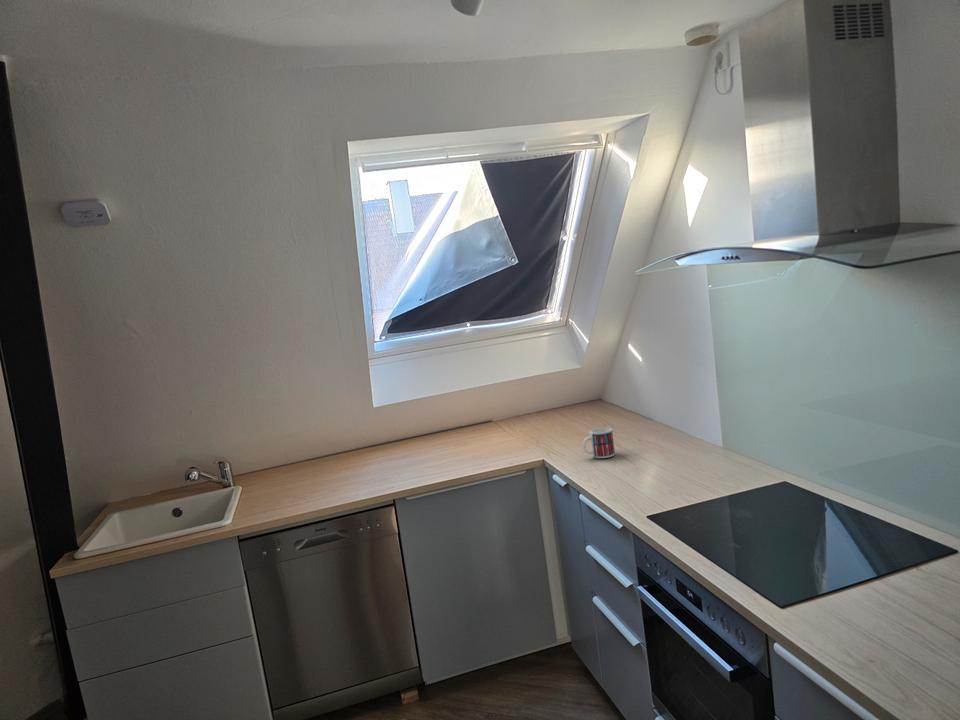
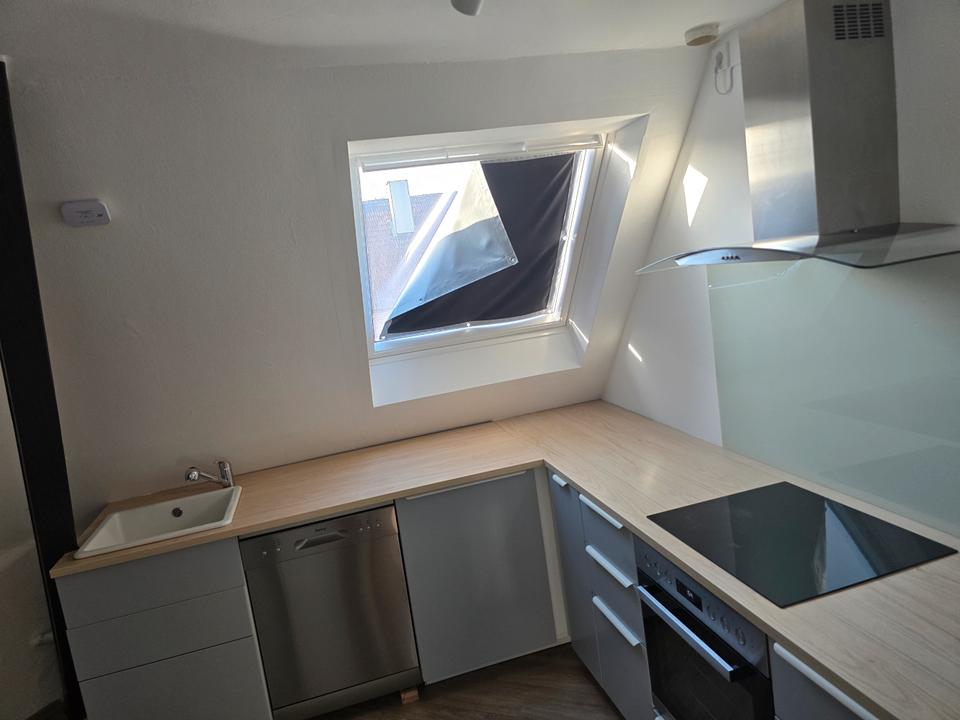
- mug [582,427,616,459]
